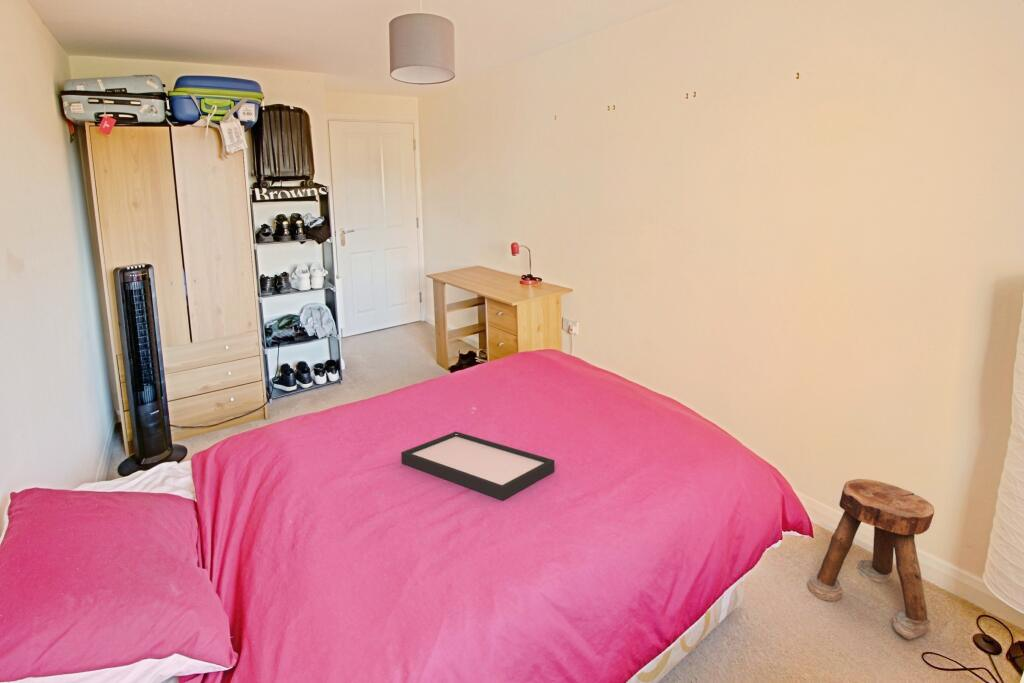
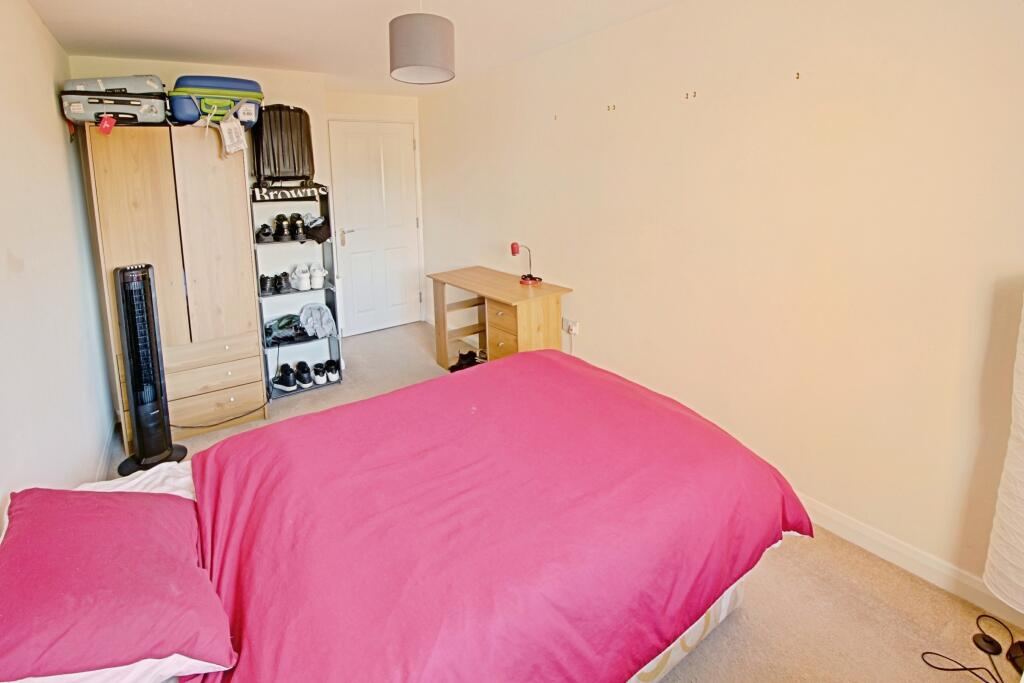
- stool [806,478,935,641]
- tray [400,431,555,502]
